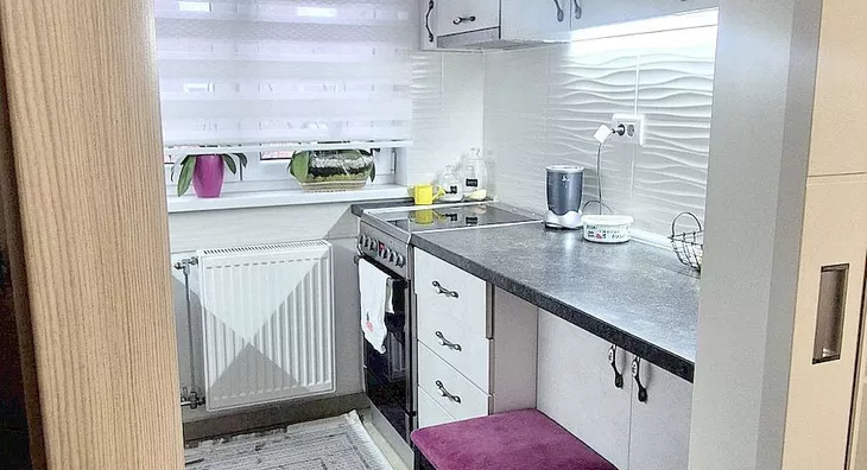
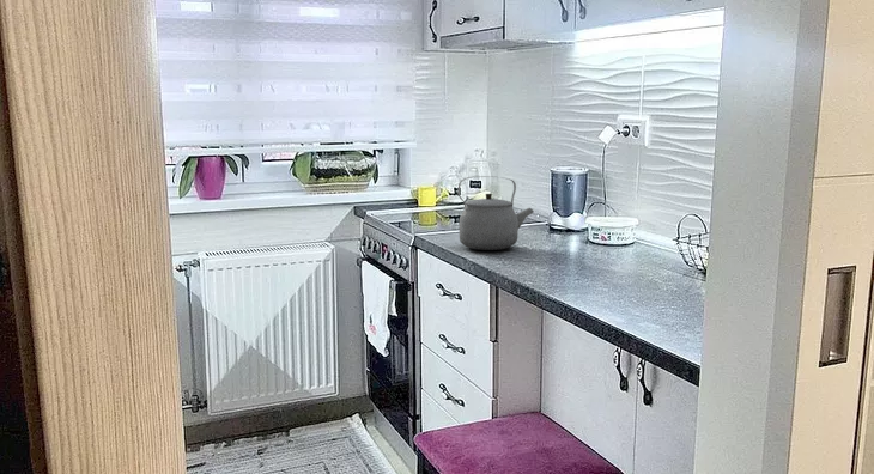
+ tea kettle [457,175,535,251]
